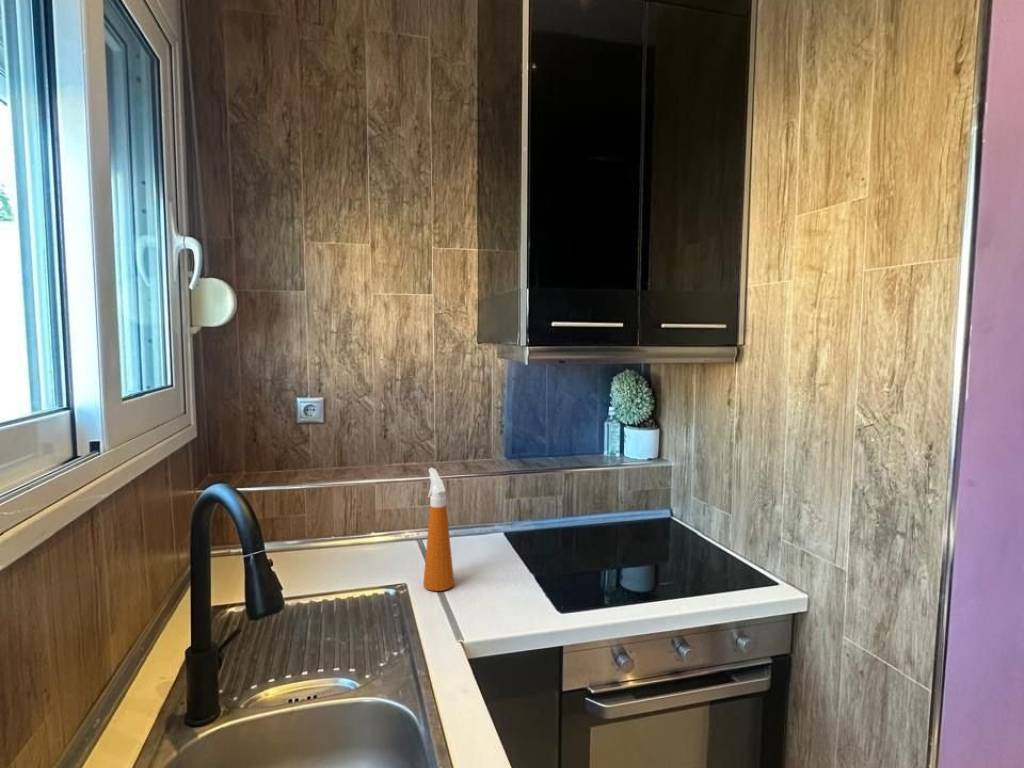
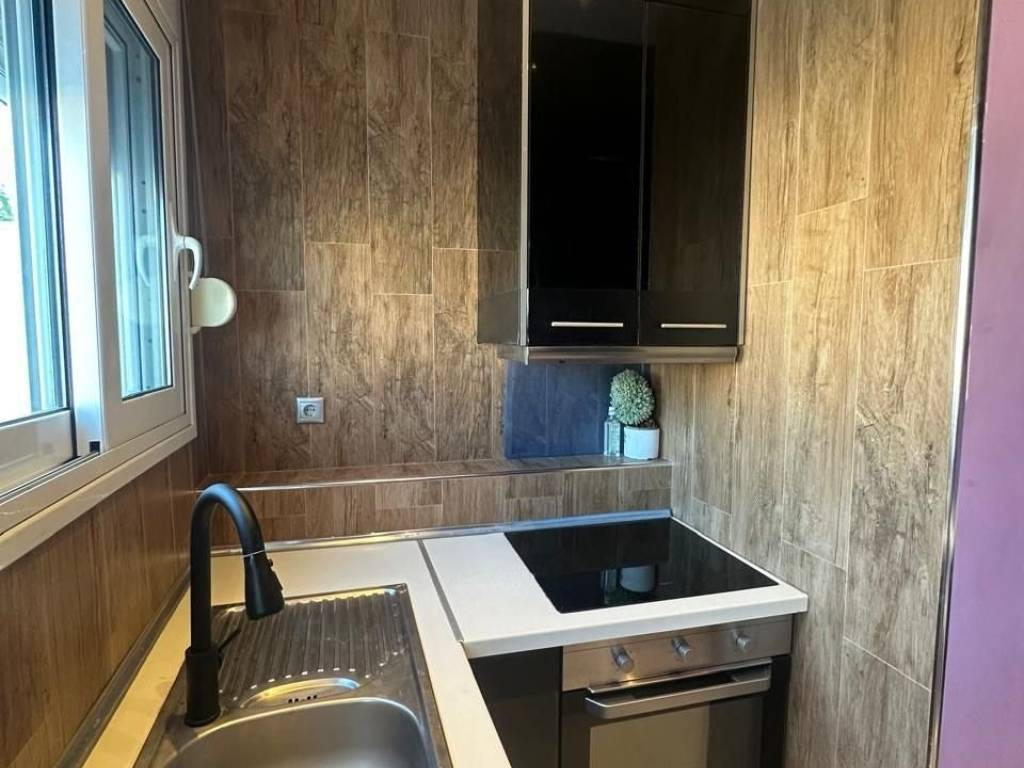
- spray bottle [422,467,455,592]
